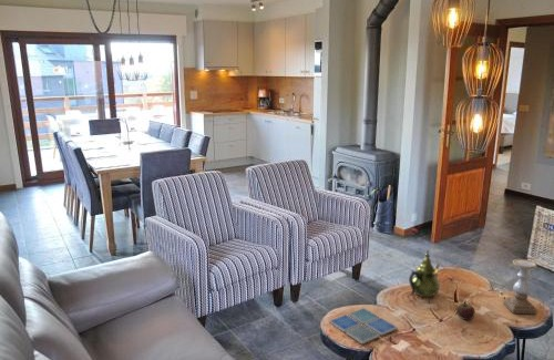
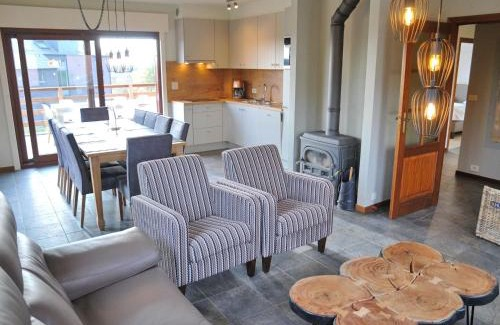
- candle holder [502,258,538,316]
- drink coaster [328,307,399,346]
- teapot [408,249,441,298]
- apple [455,300,476,321]
